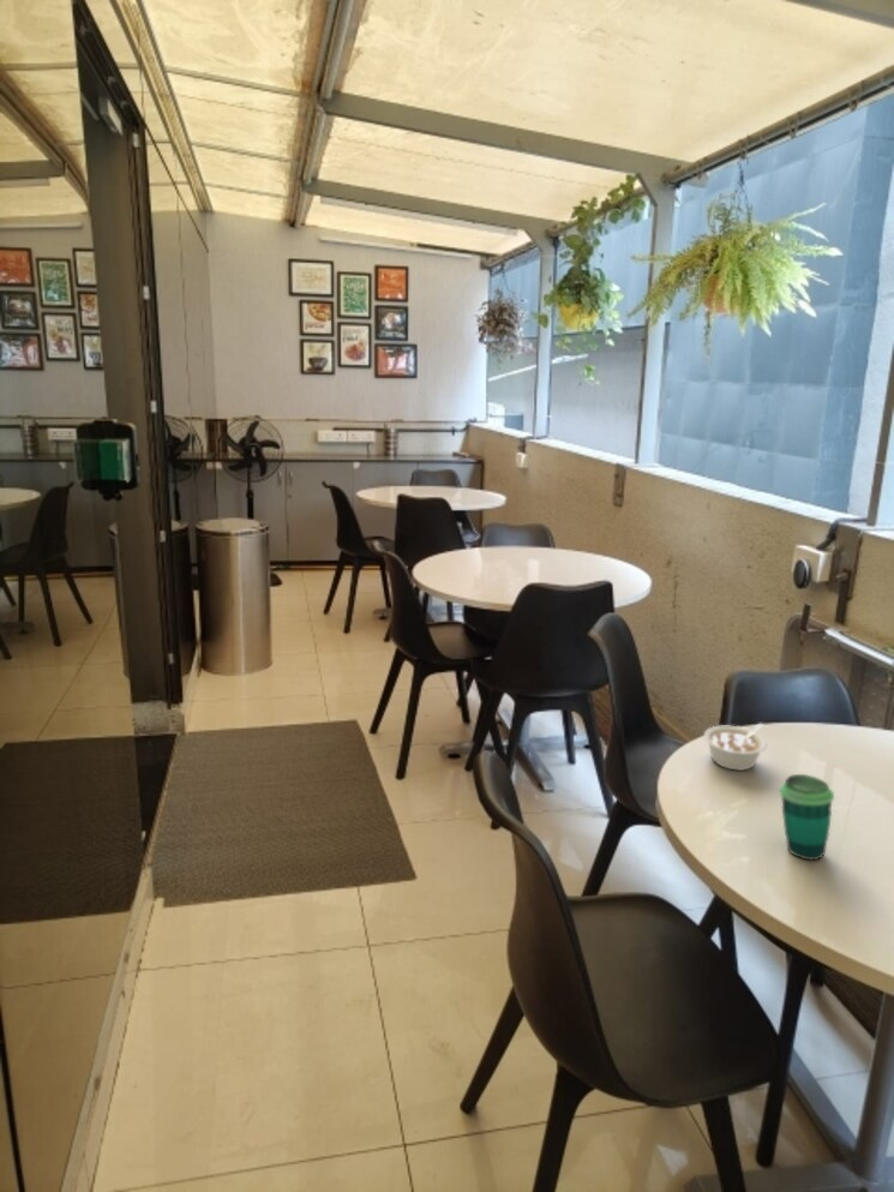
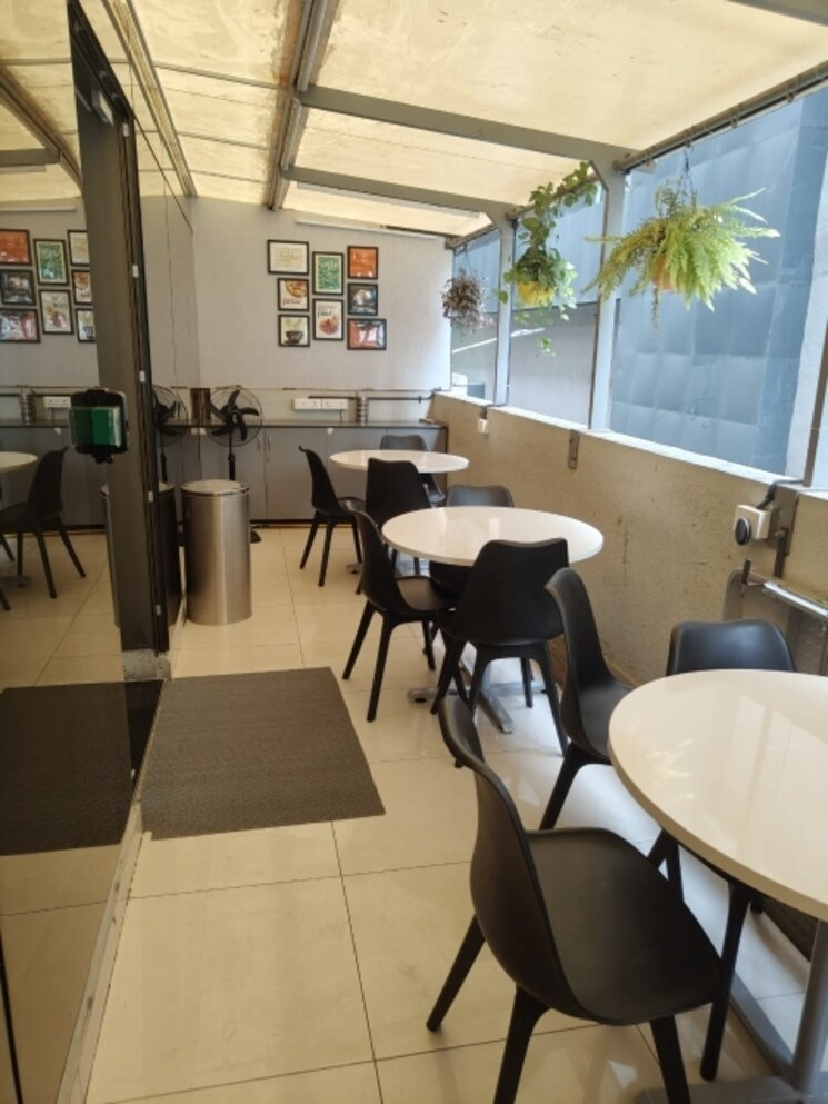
- legume [703,723,768,772]
- cup [779,773,835,861]
